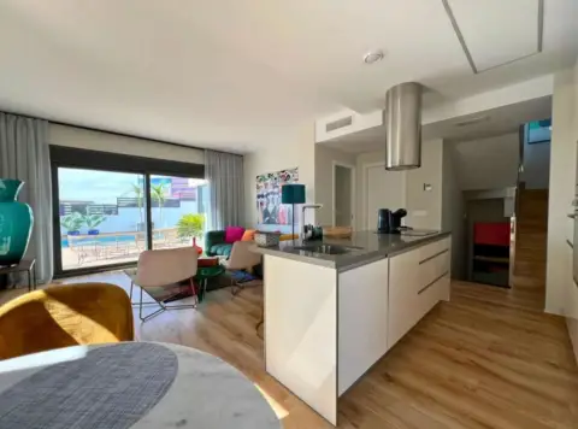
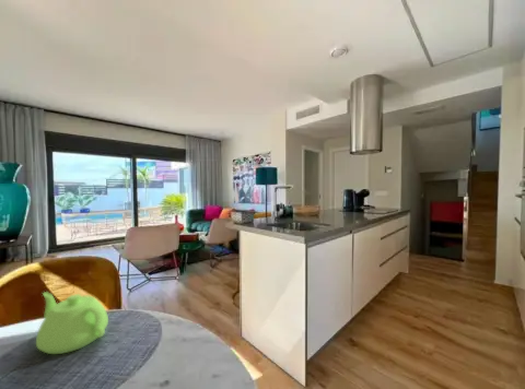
+ teapot [35,291,109,355]
